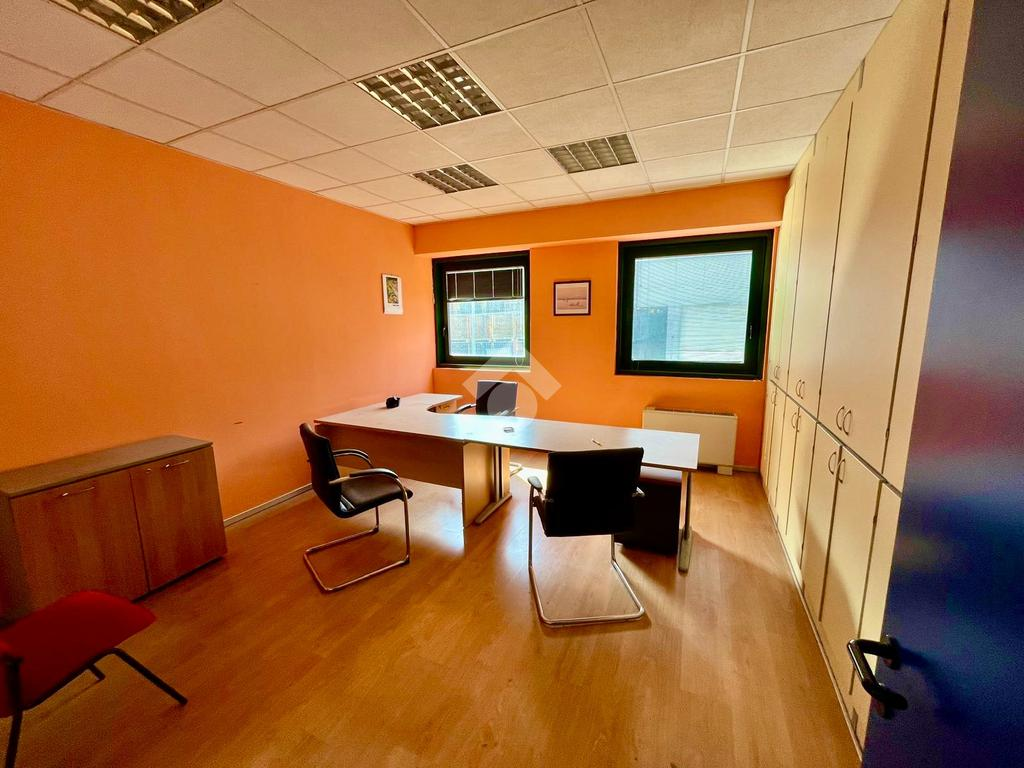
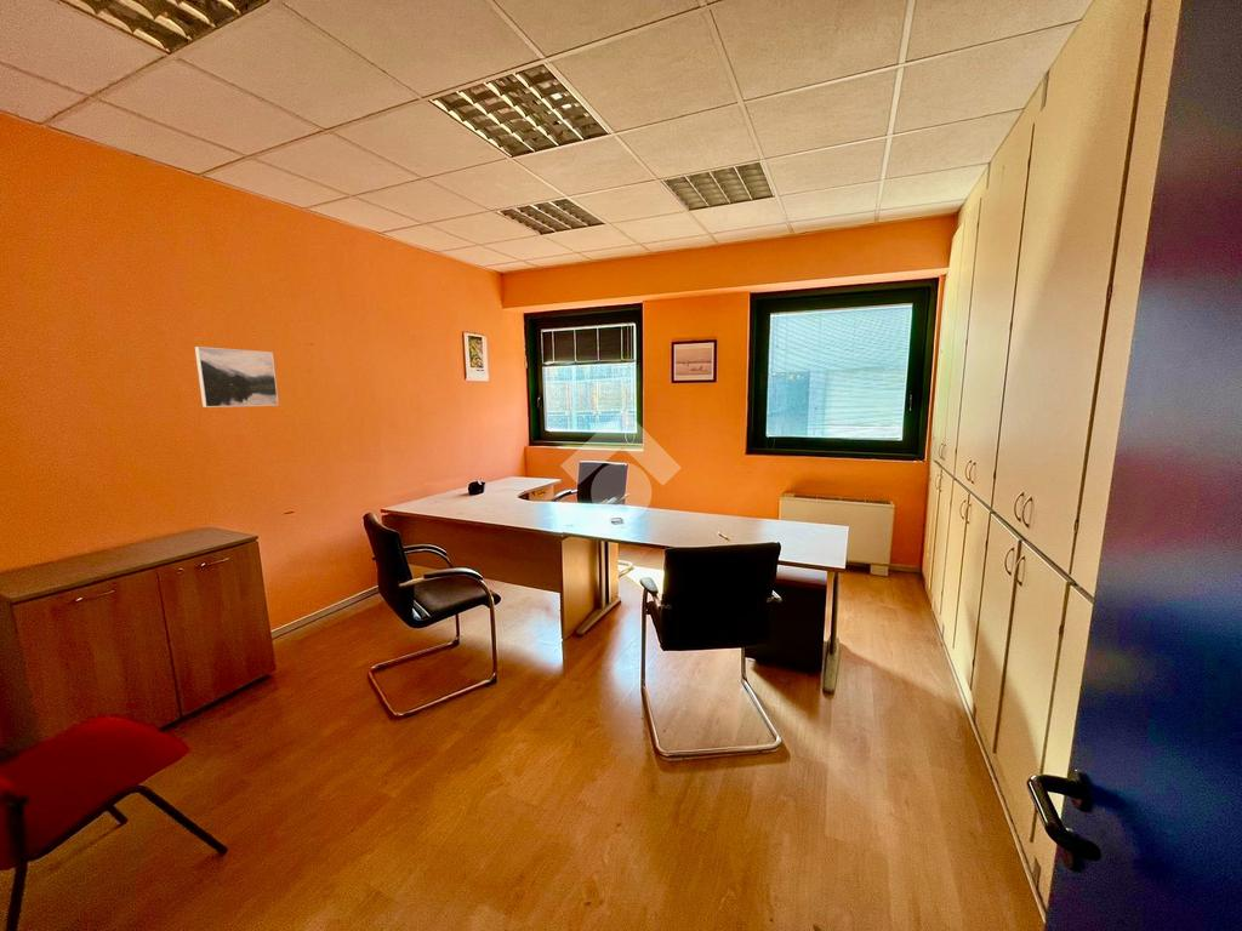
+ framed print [194,345,280,409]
